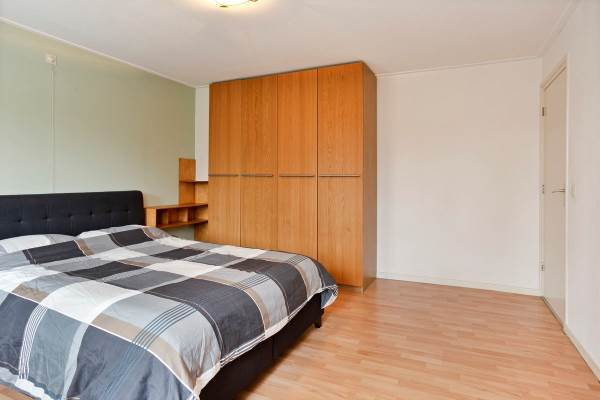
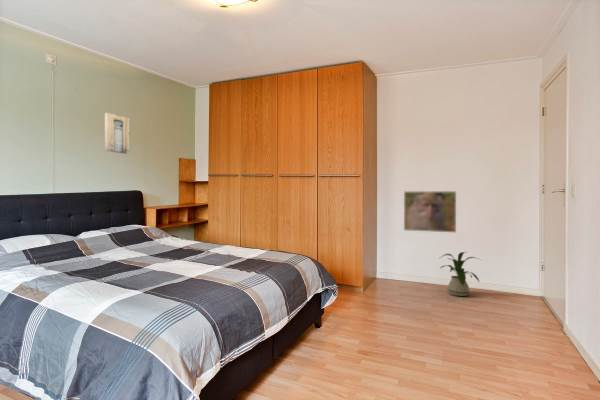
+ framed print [403,190,457,234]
+ house plant [439,251,482,297]
+ wall art [104,112,130,155]
